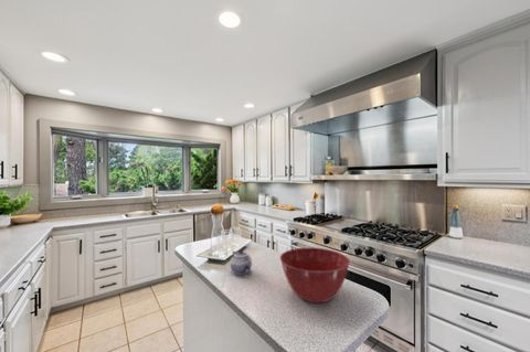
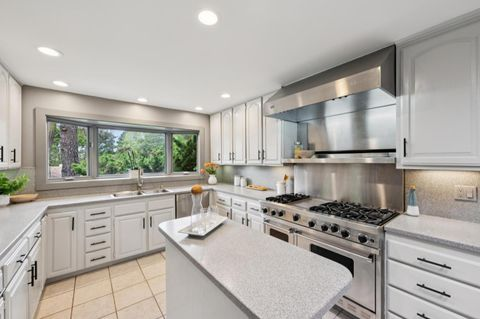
- mixing bowl [279,247,351,303]
- teapot [230,249,253,276]
